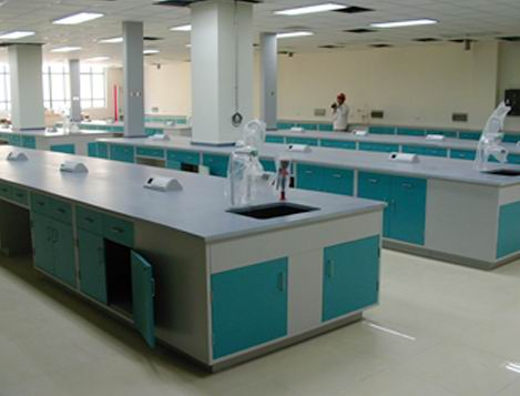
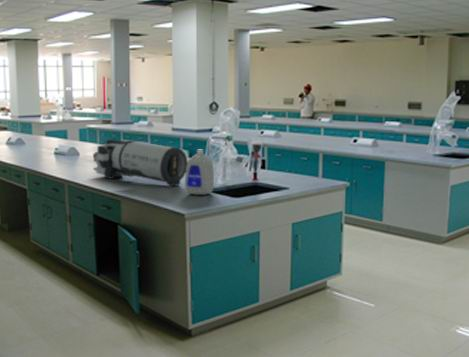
+ laboratory equipment [92,138,188,187]
+ bottle [184,149,215,196]
